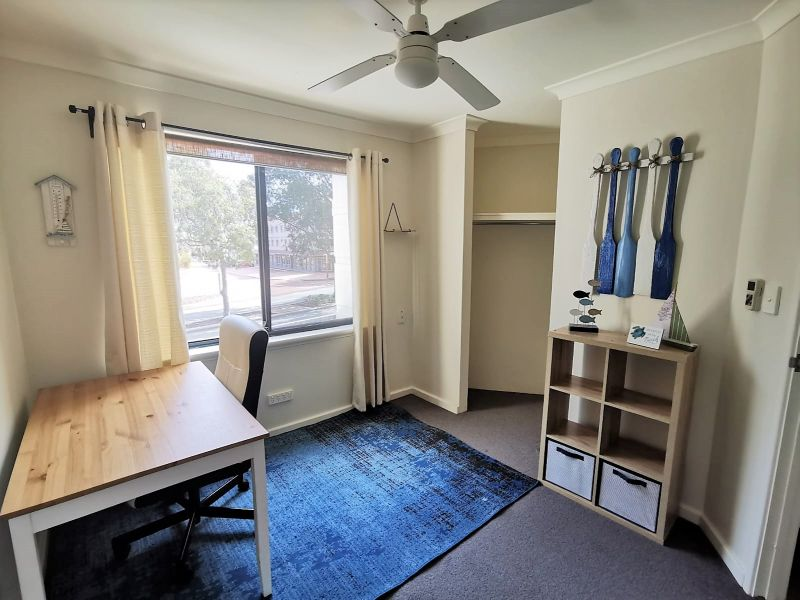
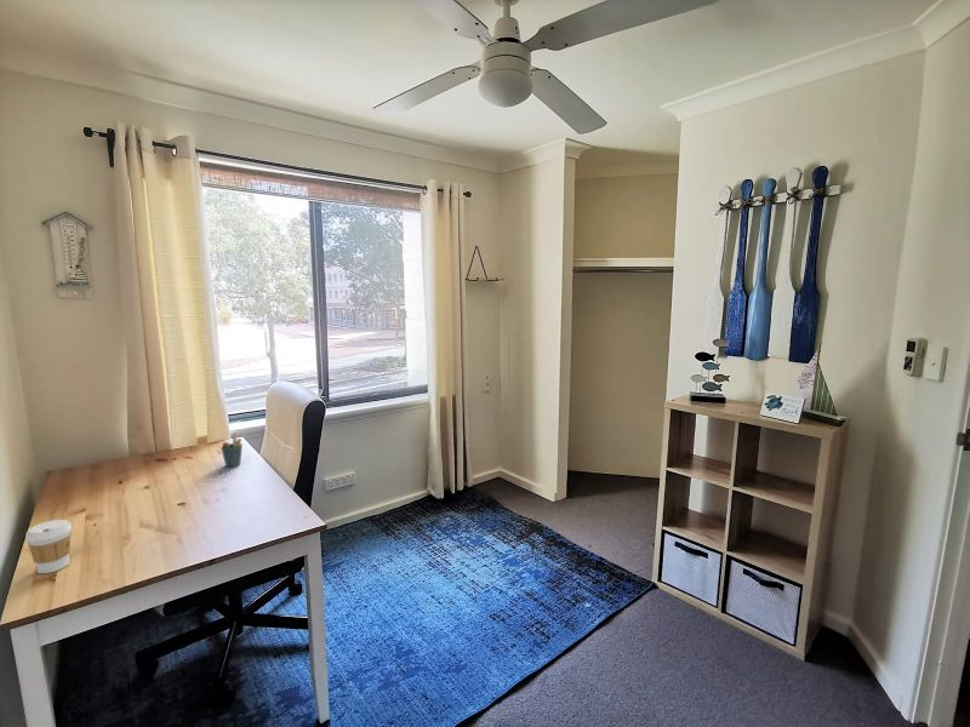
+ pen holder [219,433,244,468]
+ coffee cup [24,519,73,574]
